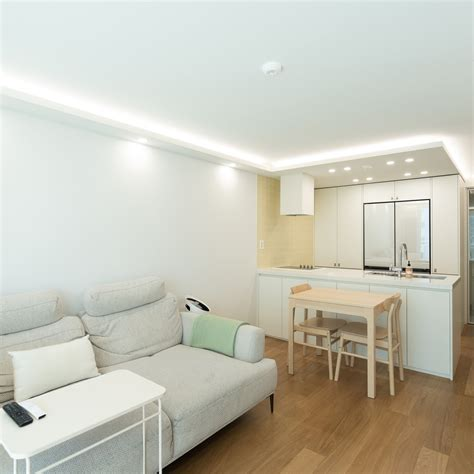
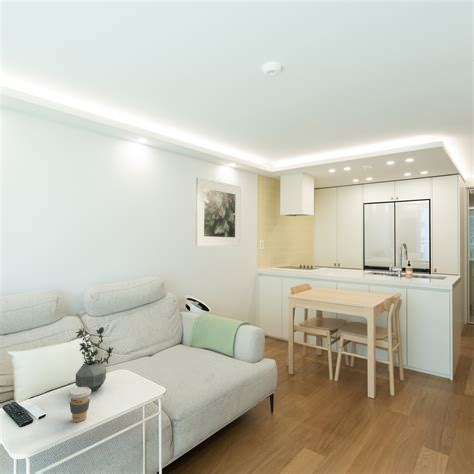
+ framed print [195,176,243,247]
+ potted plant [75,326,115,393]
+ coffee cup [67,387,92,423]
